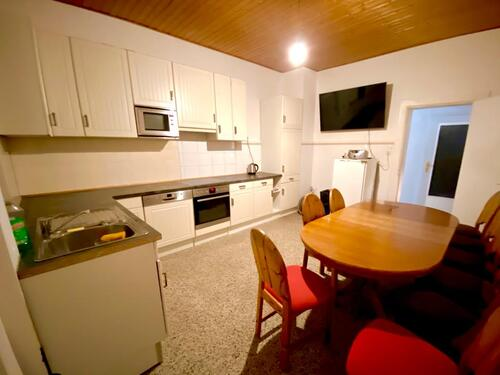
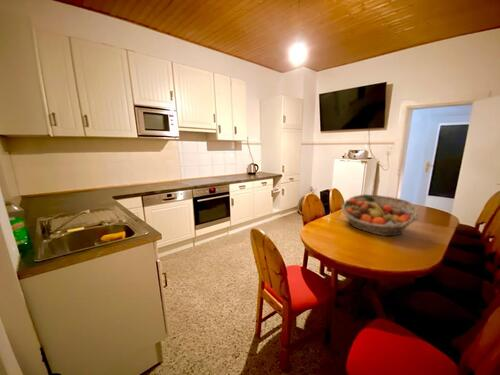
+ fruit basket [340,193,420,237]
